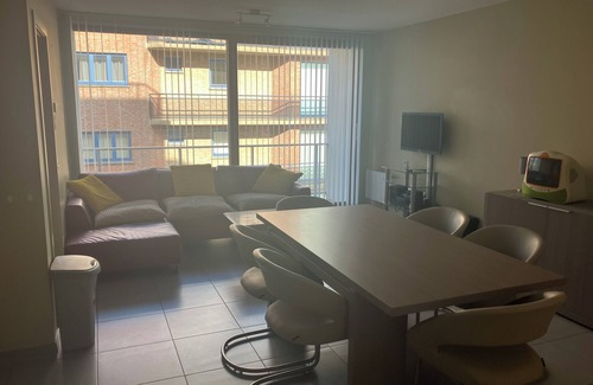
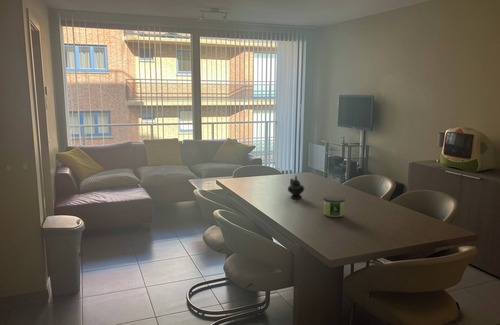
+ teapot [287,175,305,200]
+ candle [322,195,346,218]
